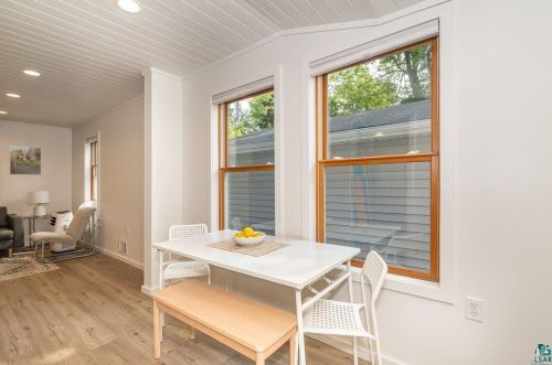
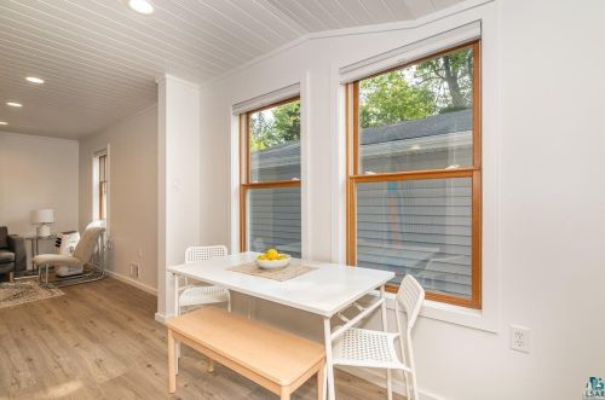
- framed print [9,144,42,176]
